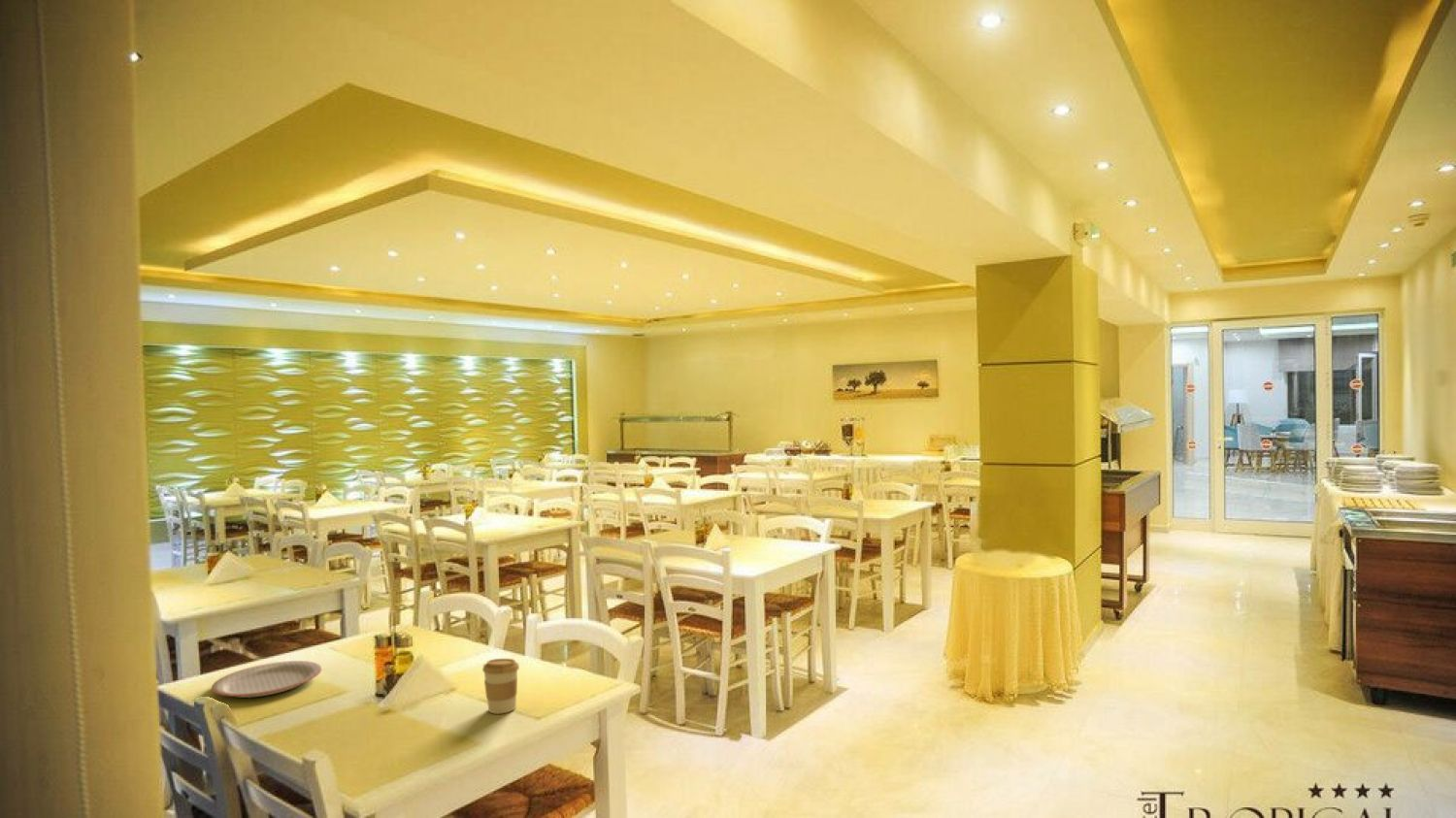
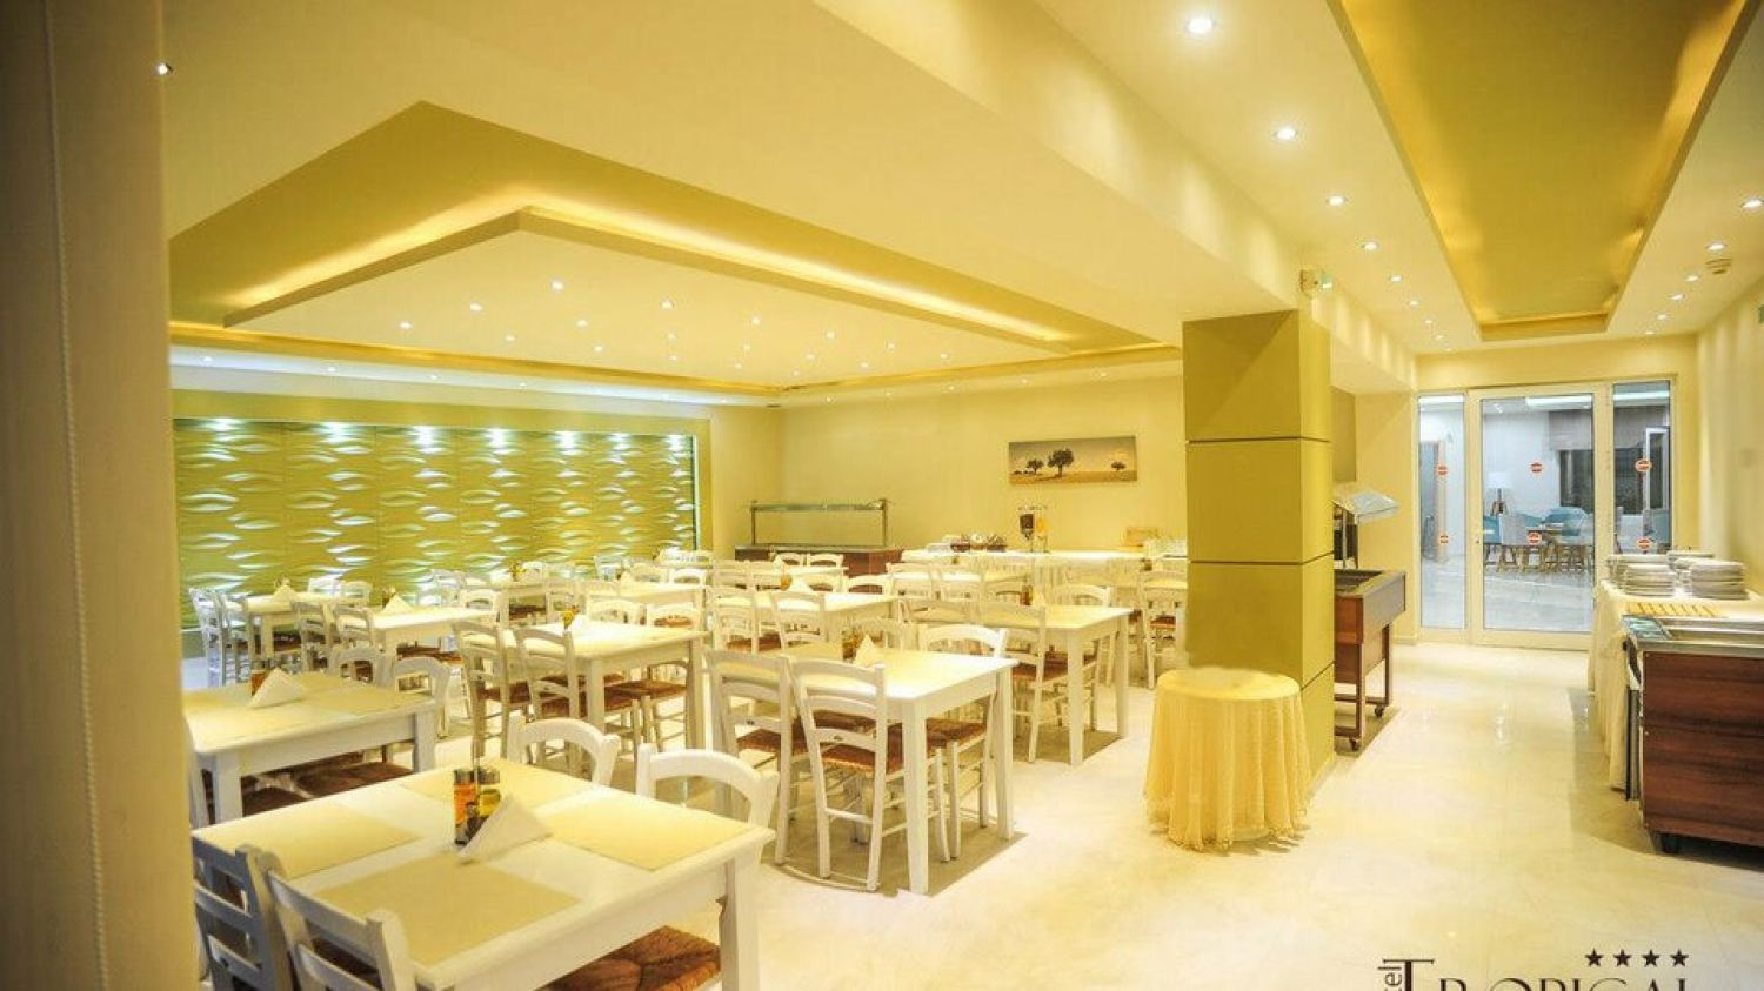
- coffee cup [481,658,520,715]
- plate [211,660,322,699]
